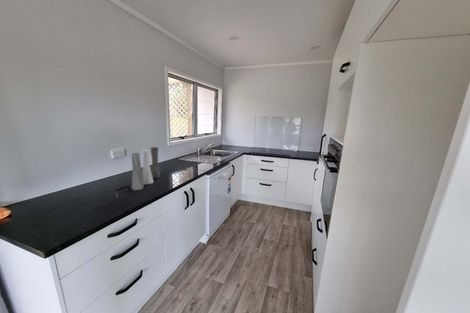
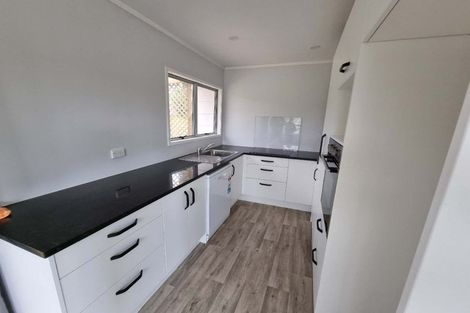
- vase [131,146,161,191]
